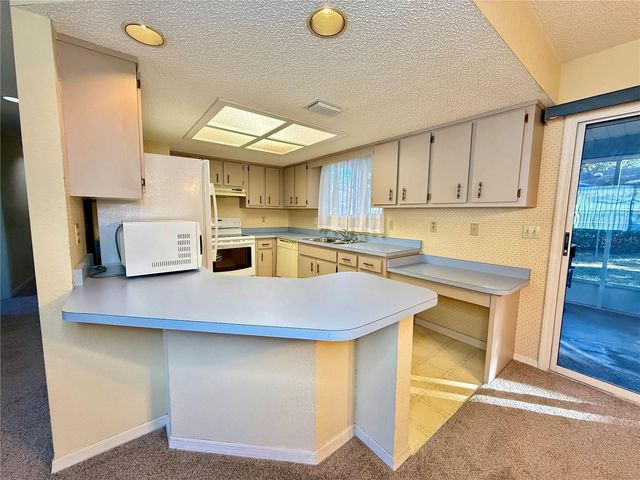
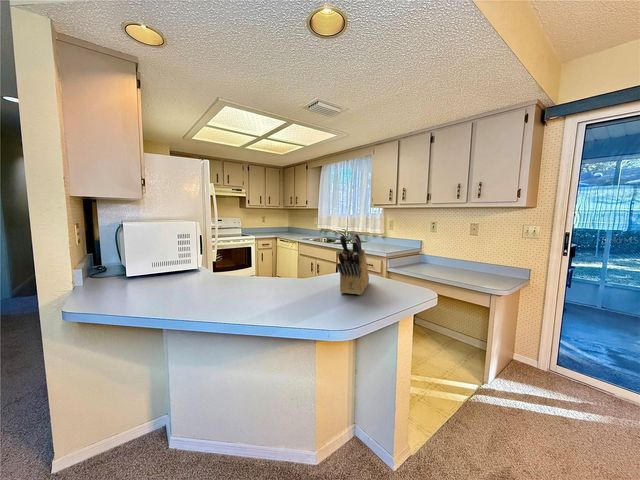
+ knife block [335,232,370,296]
